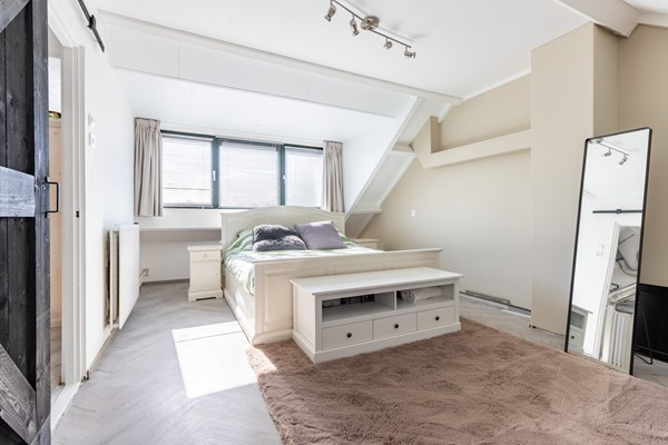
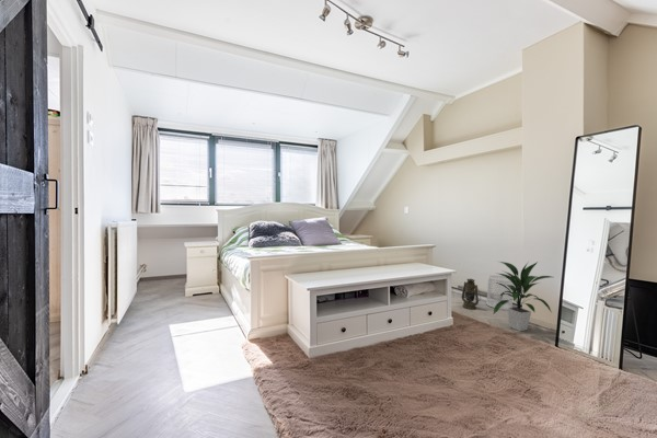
+ wastebasket [485,274,515,310]
+ indoor plant [493,261,553,332]
+ lantern [461,278,482,310]
